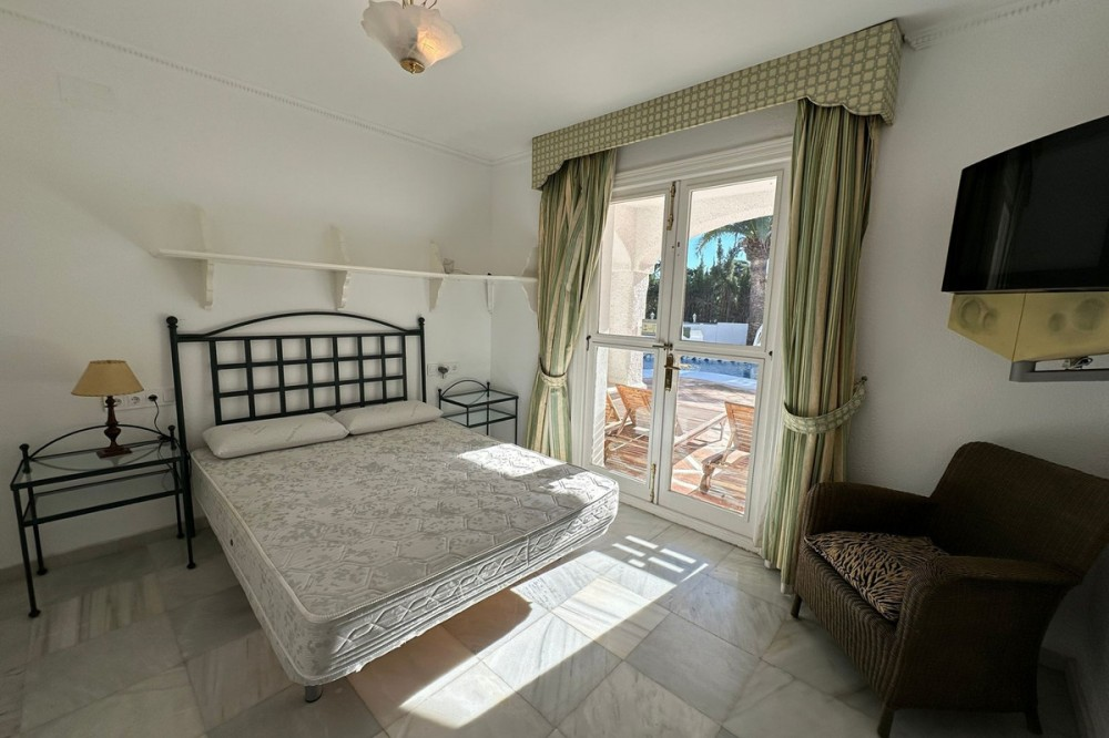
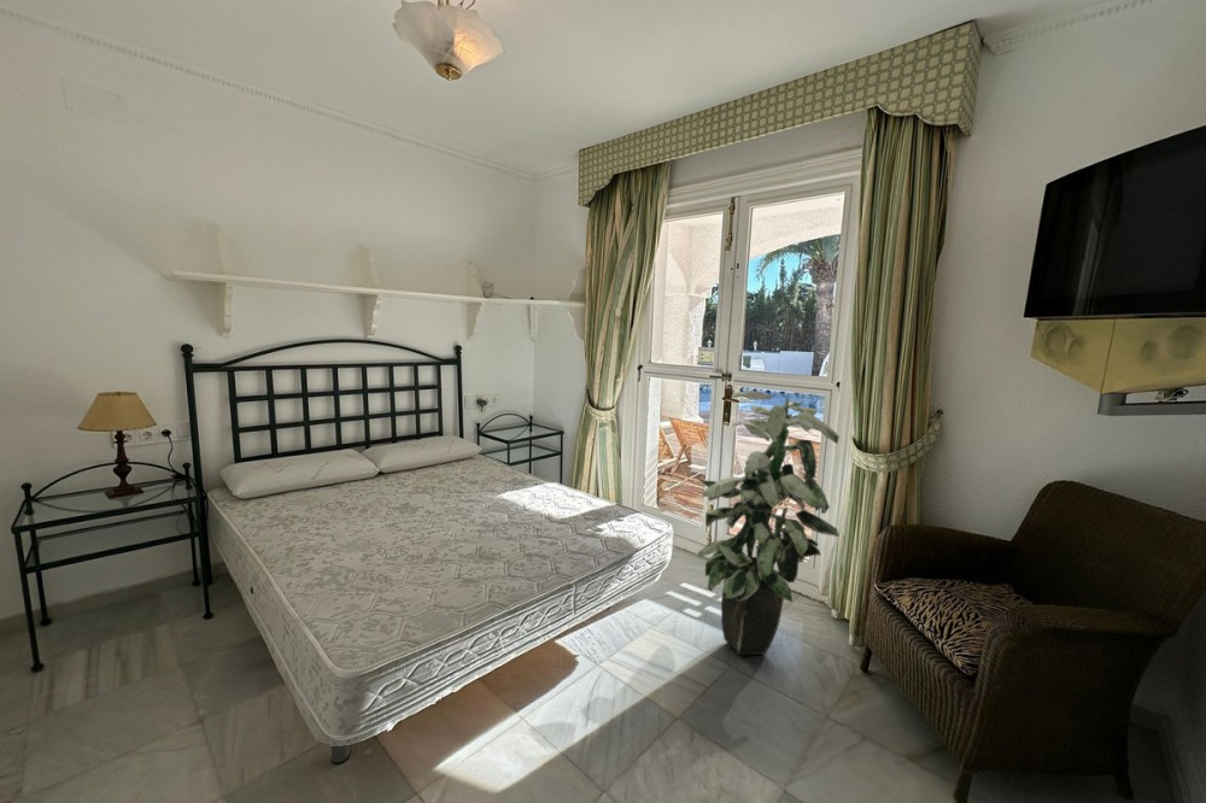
+ indoor plant [696,389,841,656]
